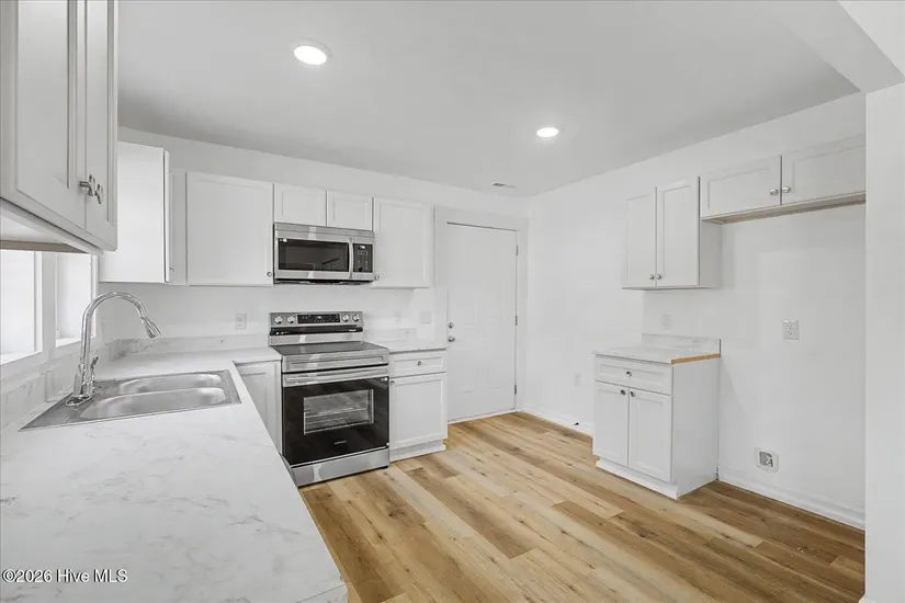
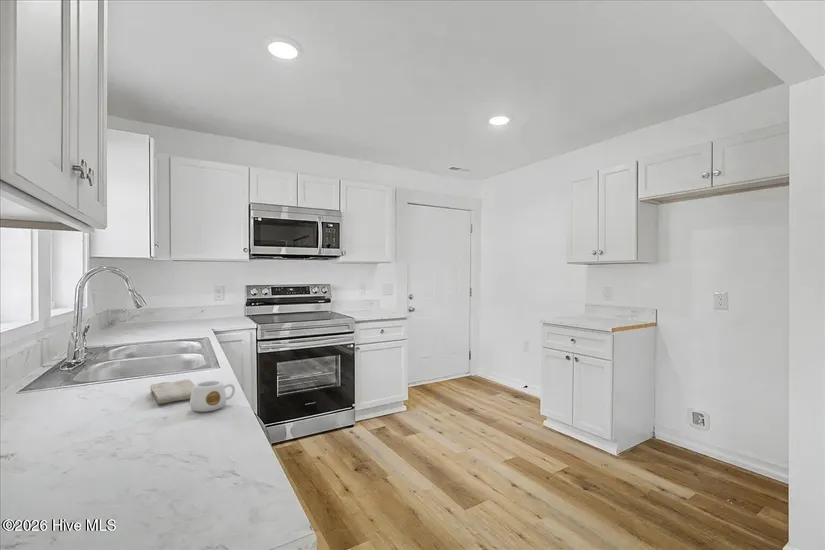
+ mug [189,380,236,413]
+ washcloth [149,379,195,405]
